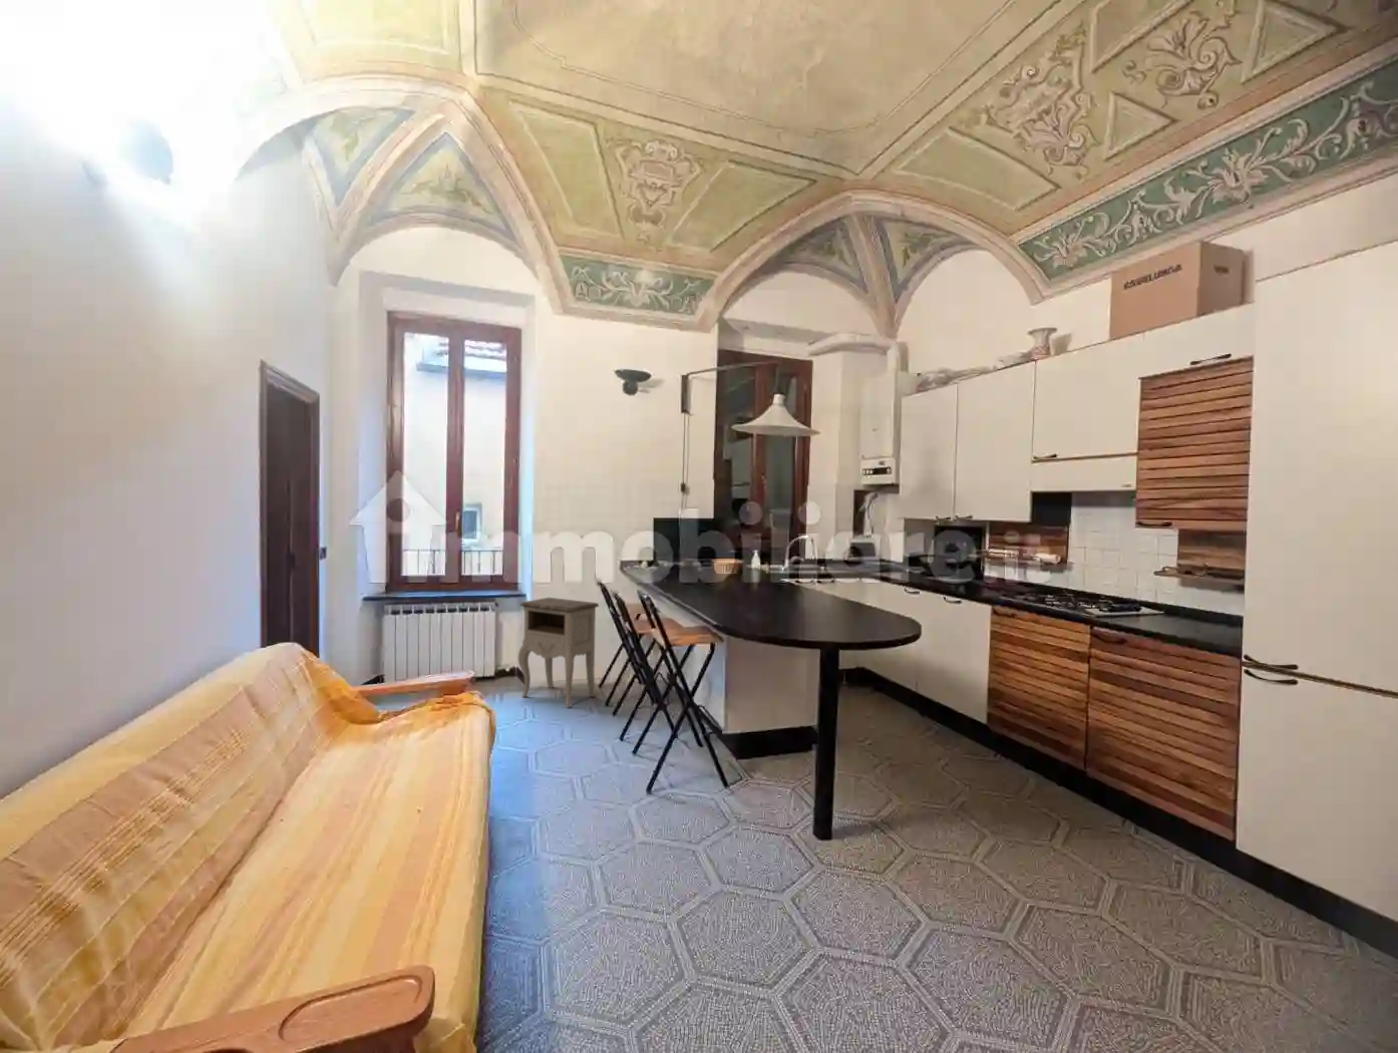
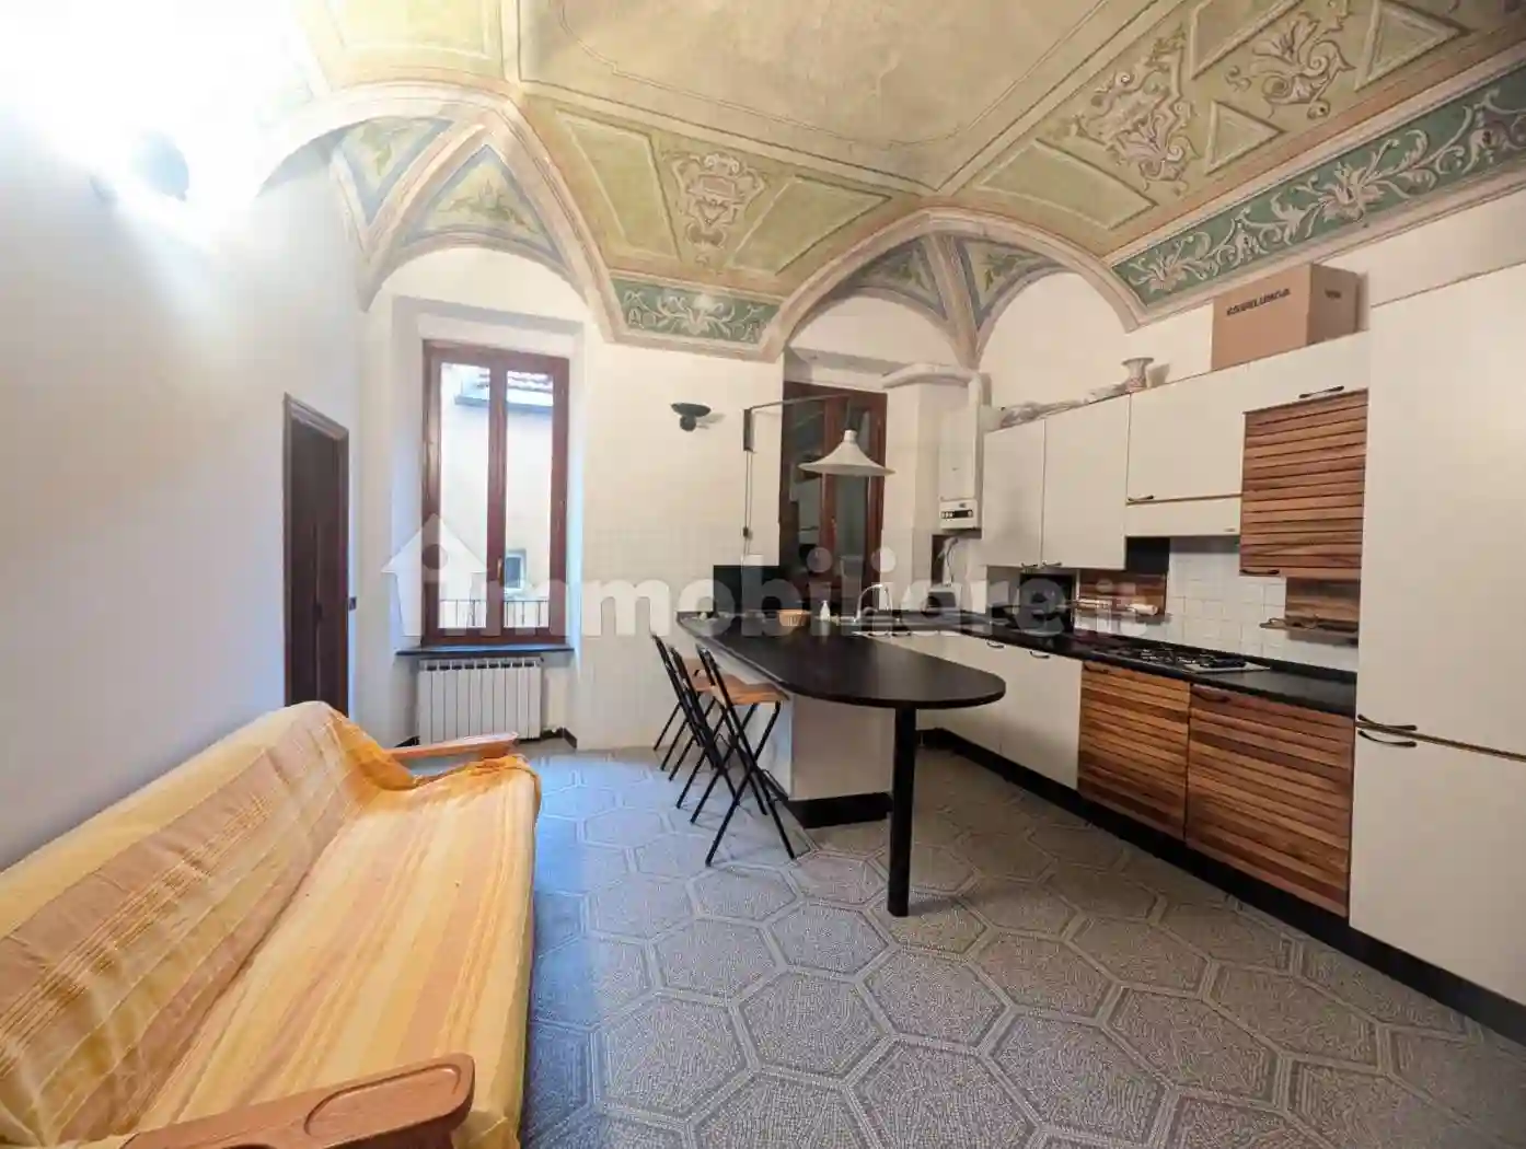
- nightstand [518,596,599,708]
